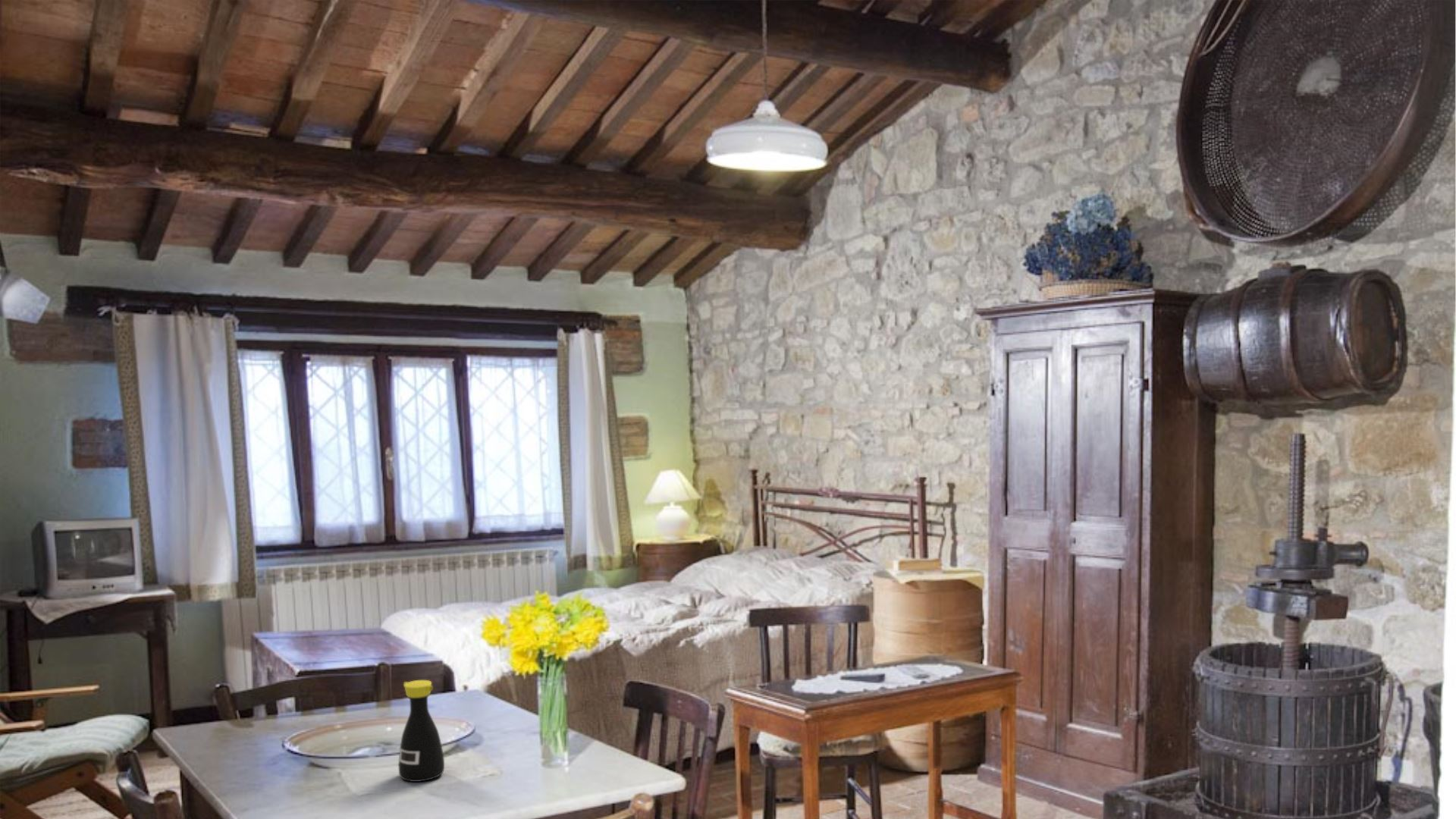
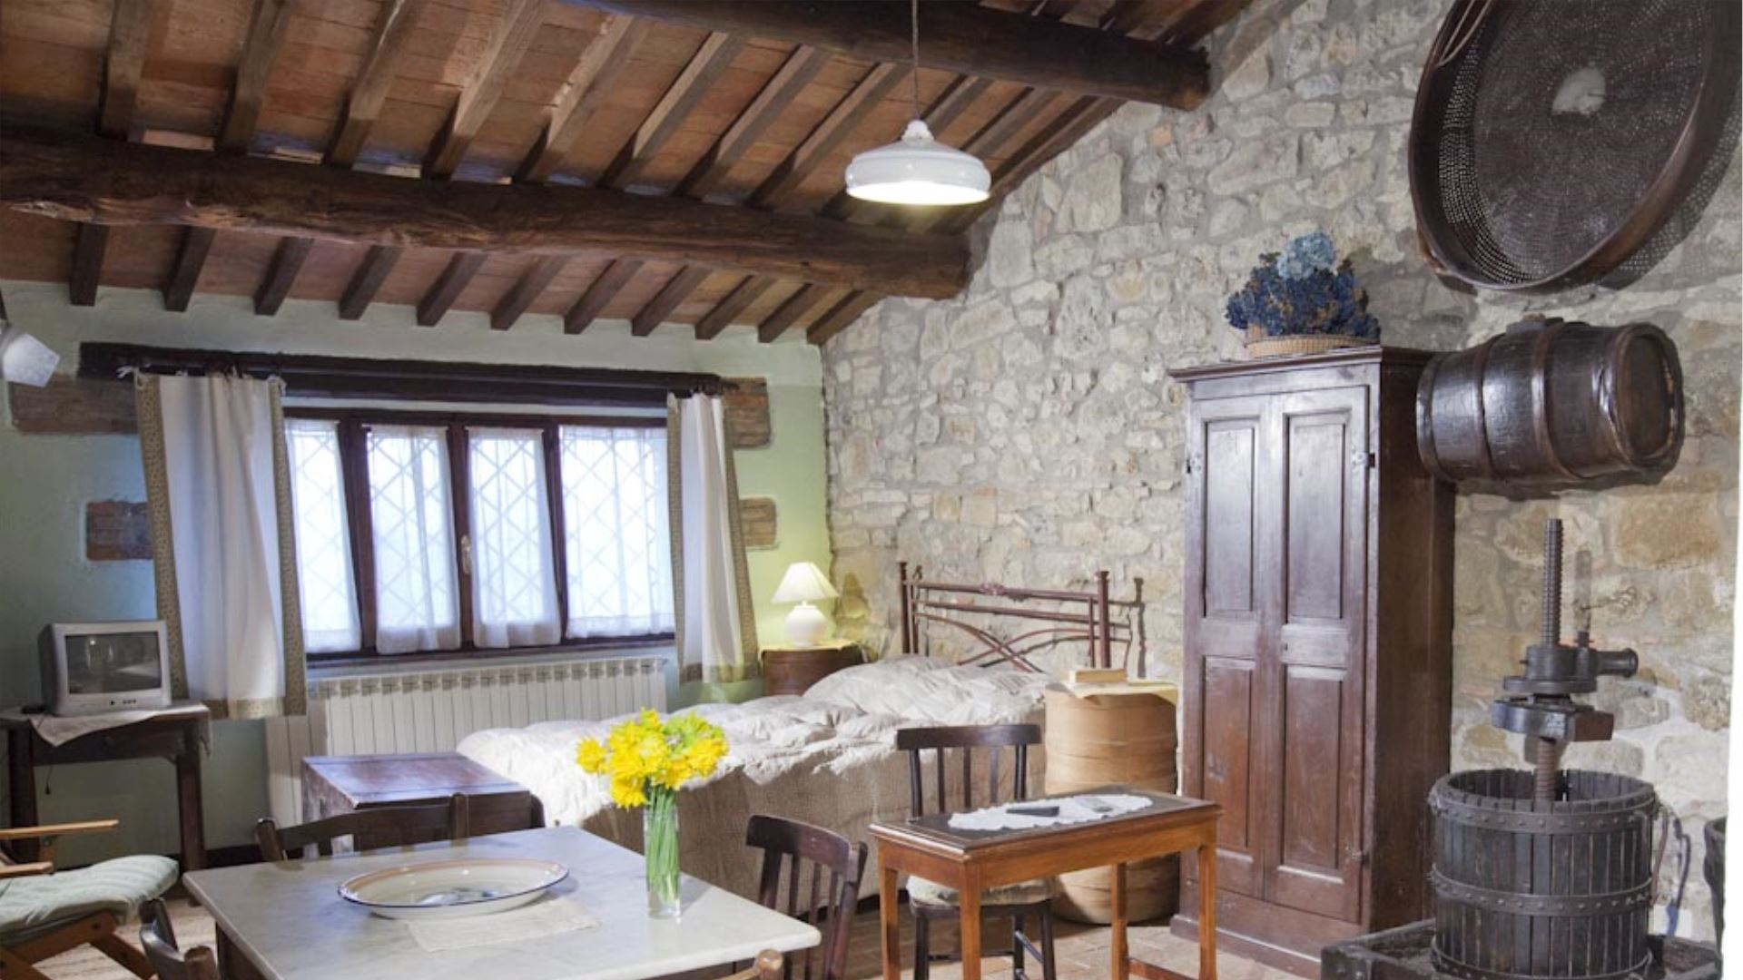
- bottle [398,679,445,783]
